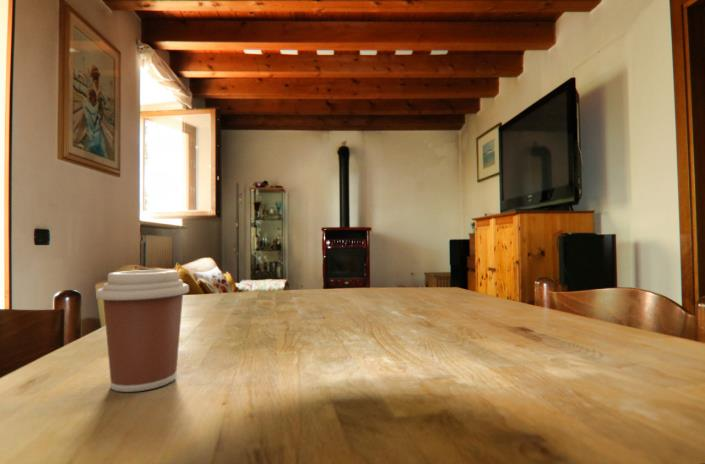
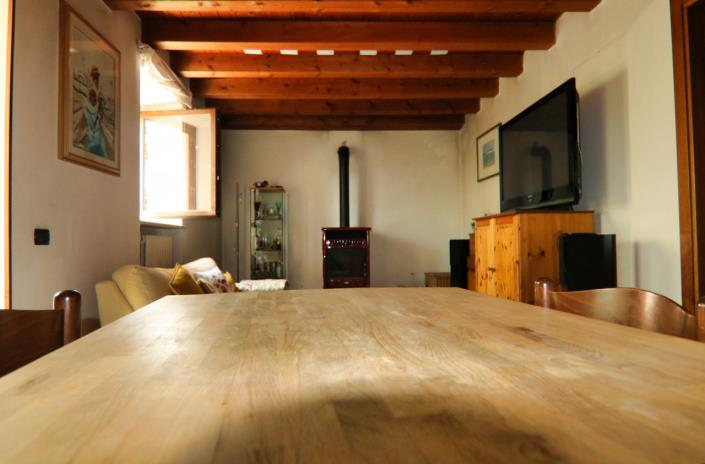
- coffee cup [95,269,190,393]
